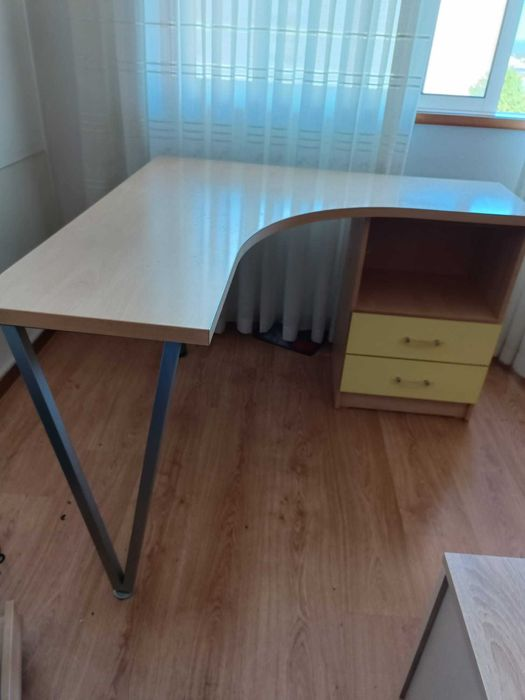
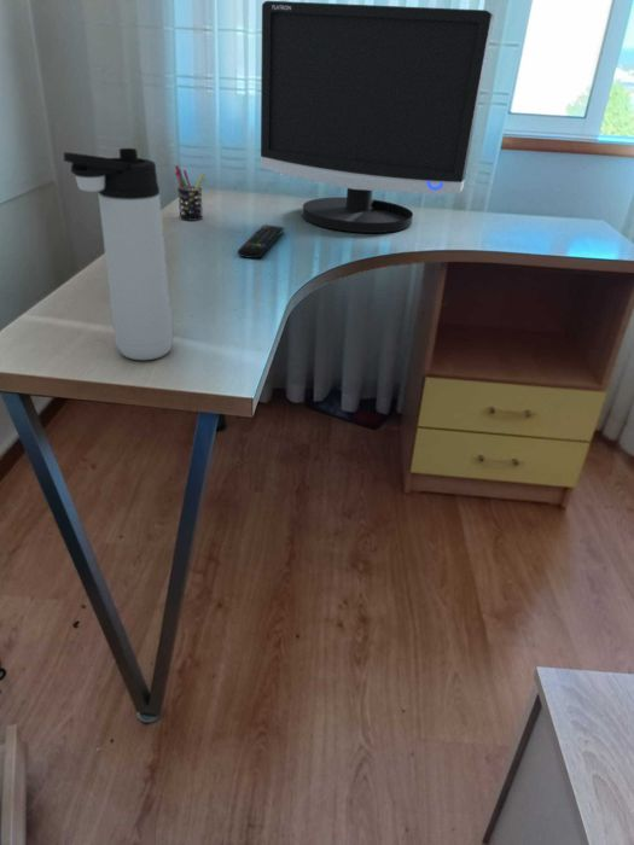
+ thermos bottle [63,147,174,361]
+ monitor [260,0,495,234]
+ remote control [237,225,285,260]
+ pen holder [174,164,205,222]
